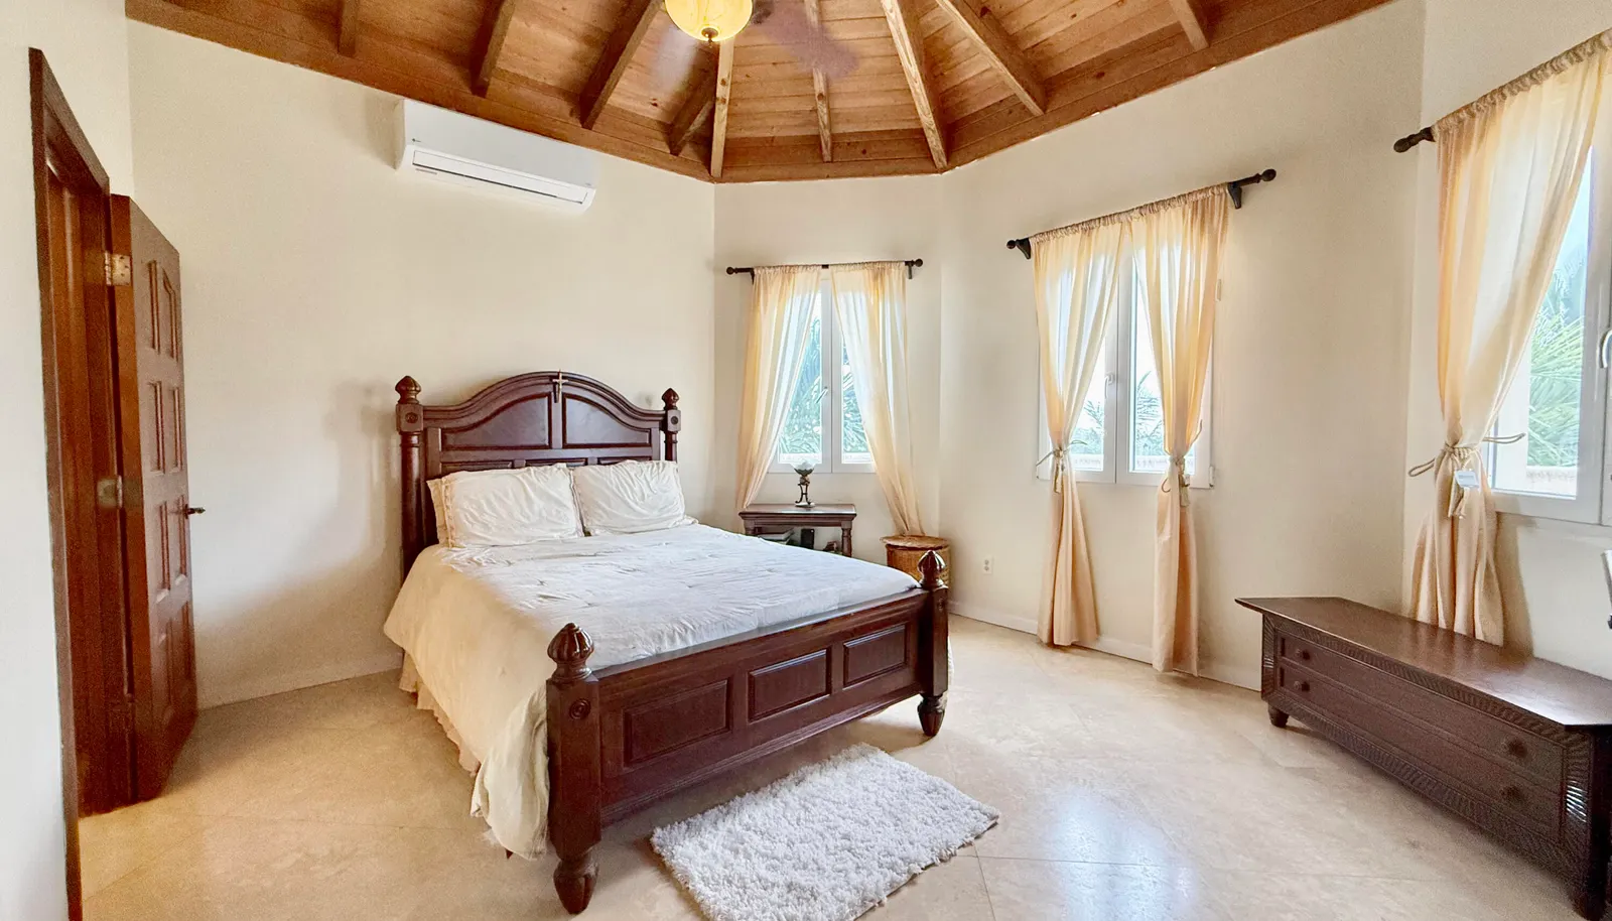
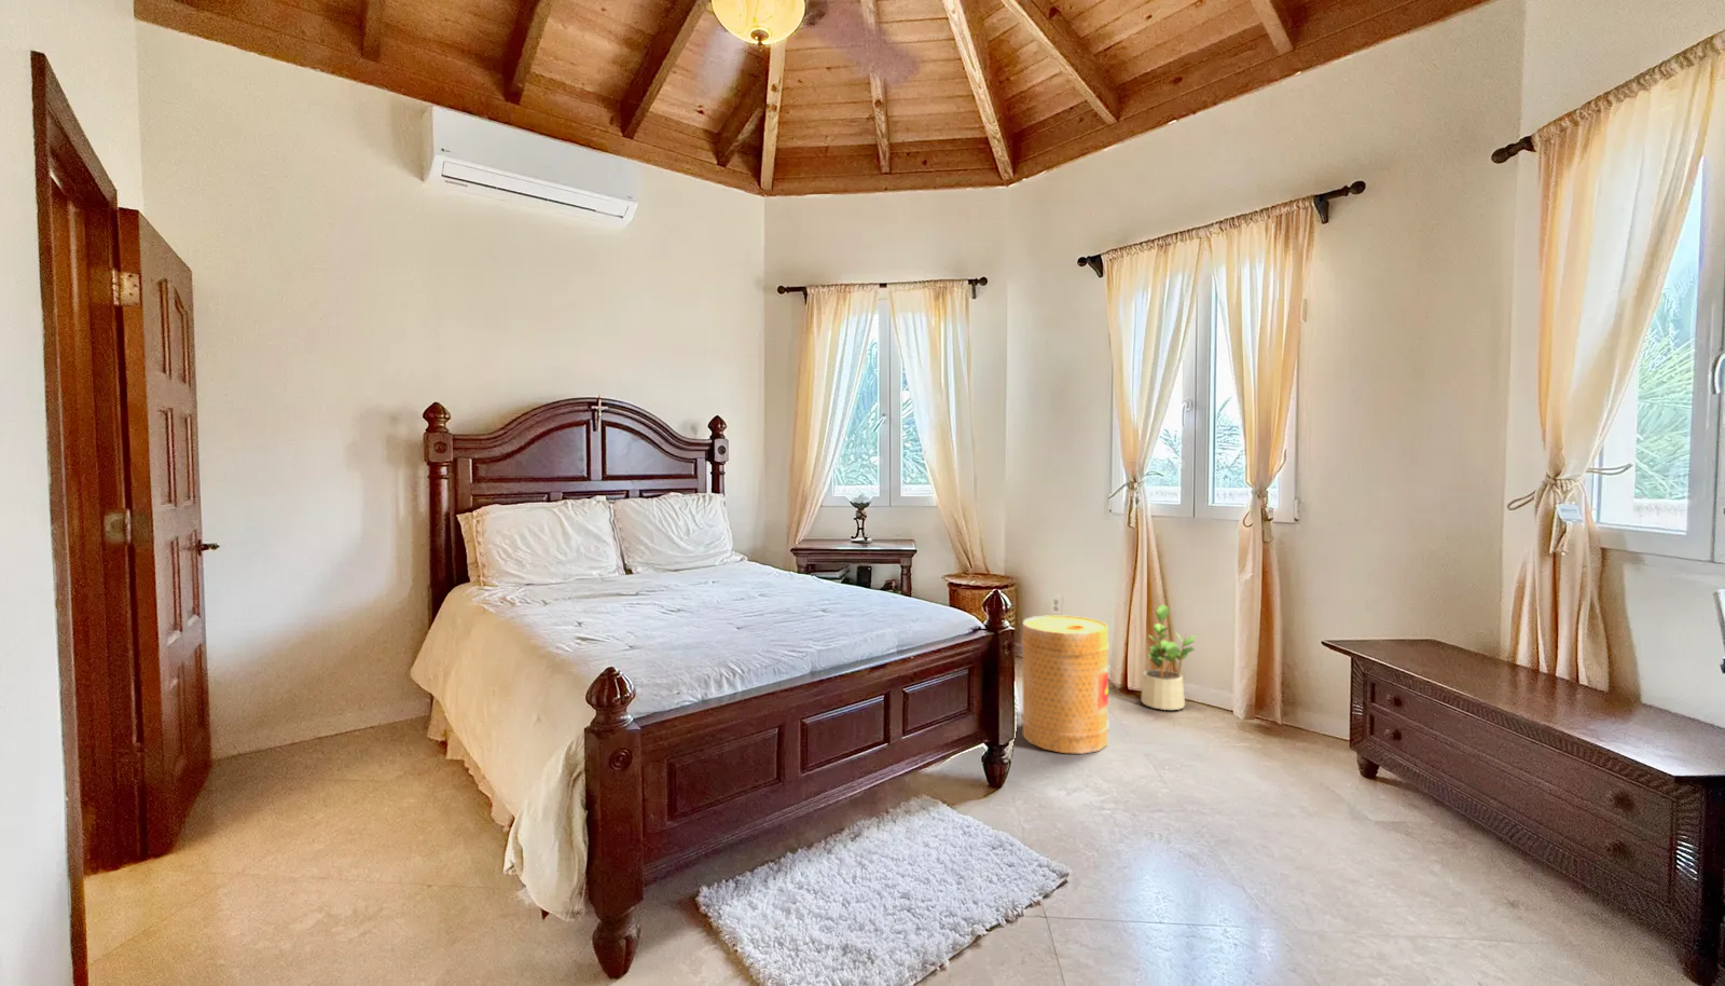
+ potted plant [1140,604,1199,711]
+ basket [1020,614,1110,755]
